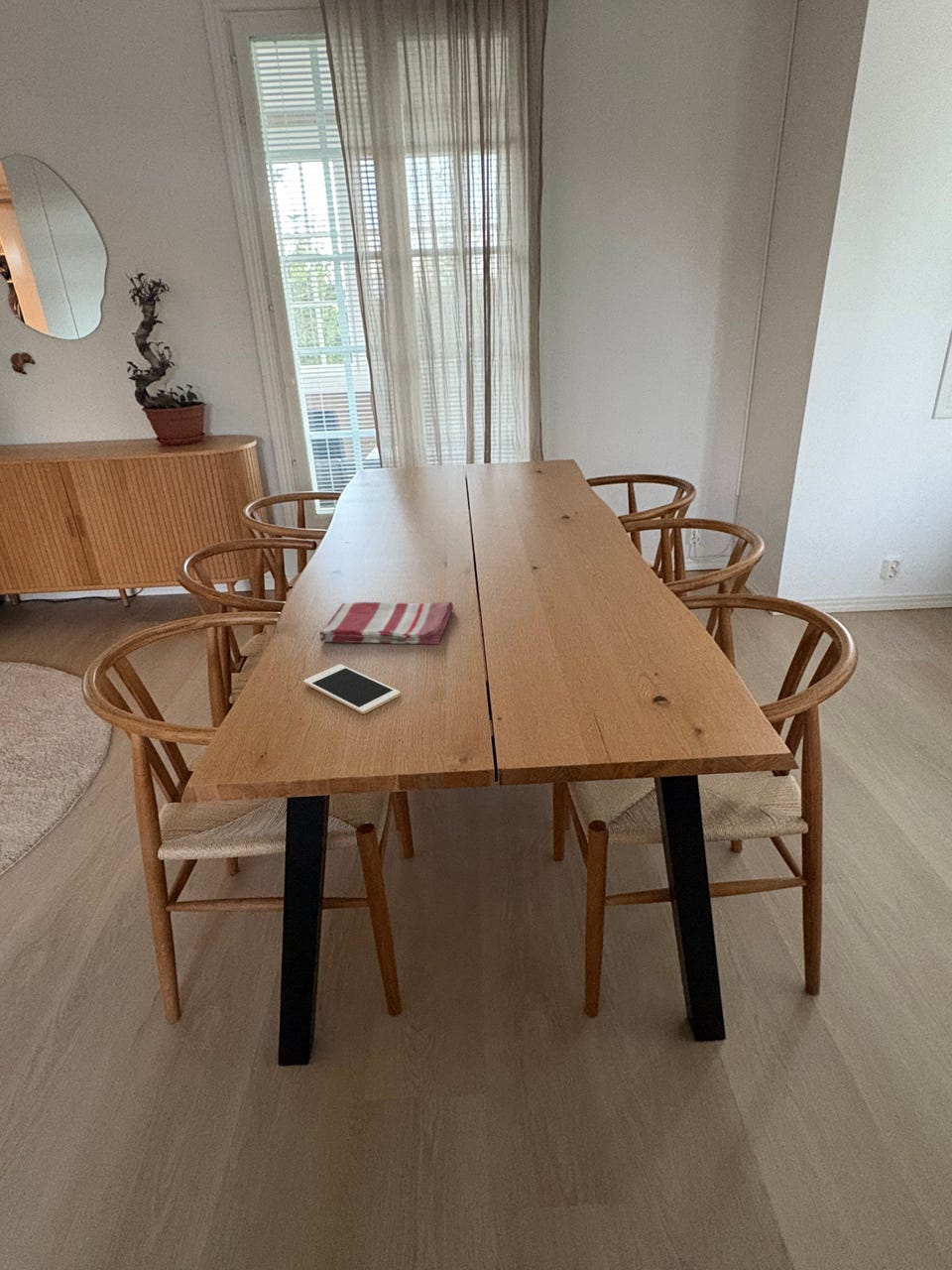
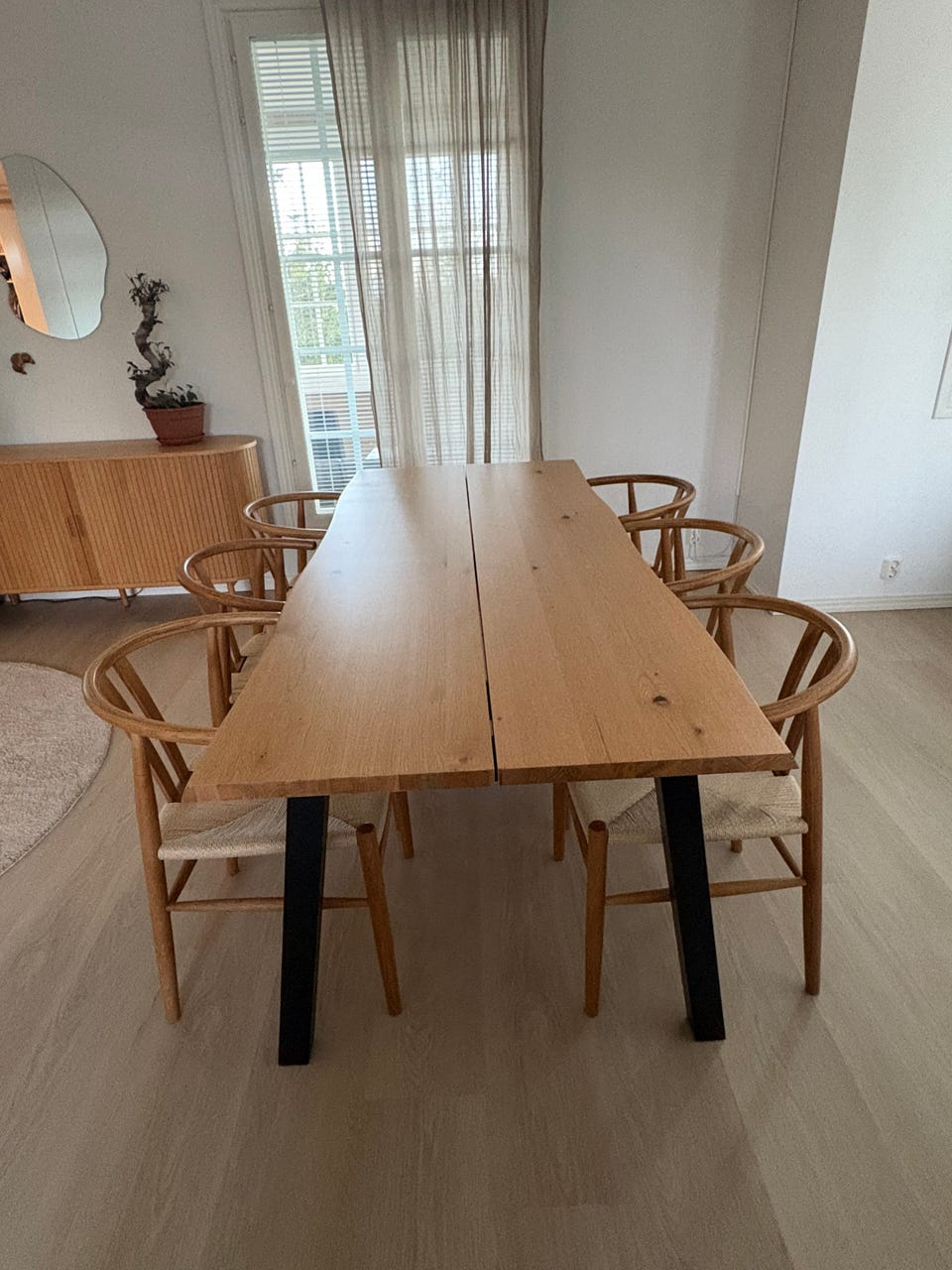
- dish towel [318,600,454,645]
- cell phone [302,664,402,714]
